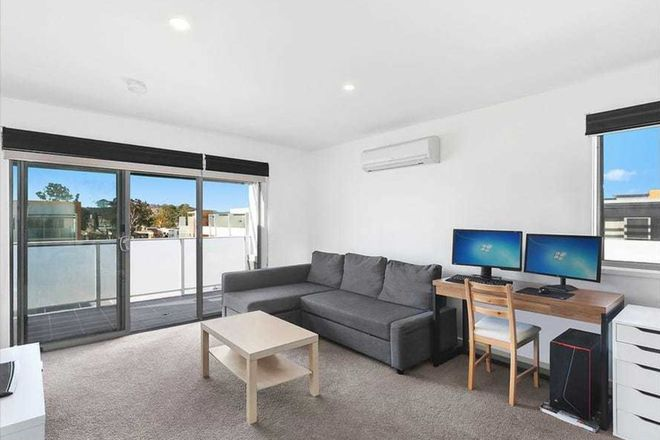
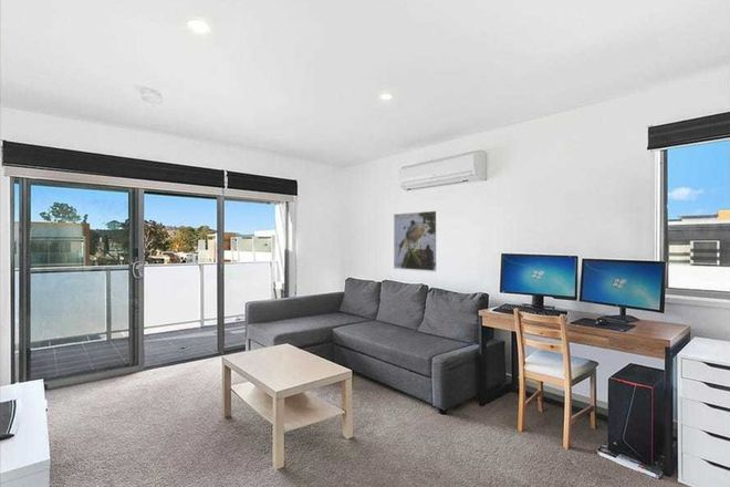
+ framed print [393,209,440,273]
